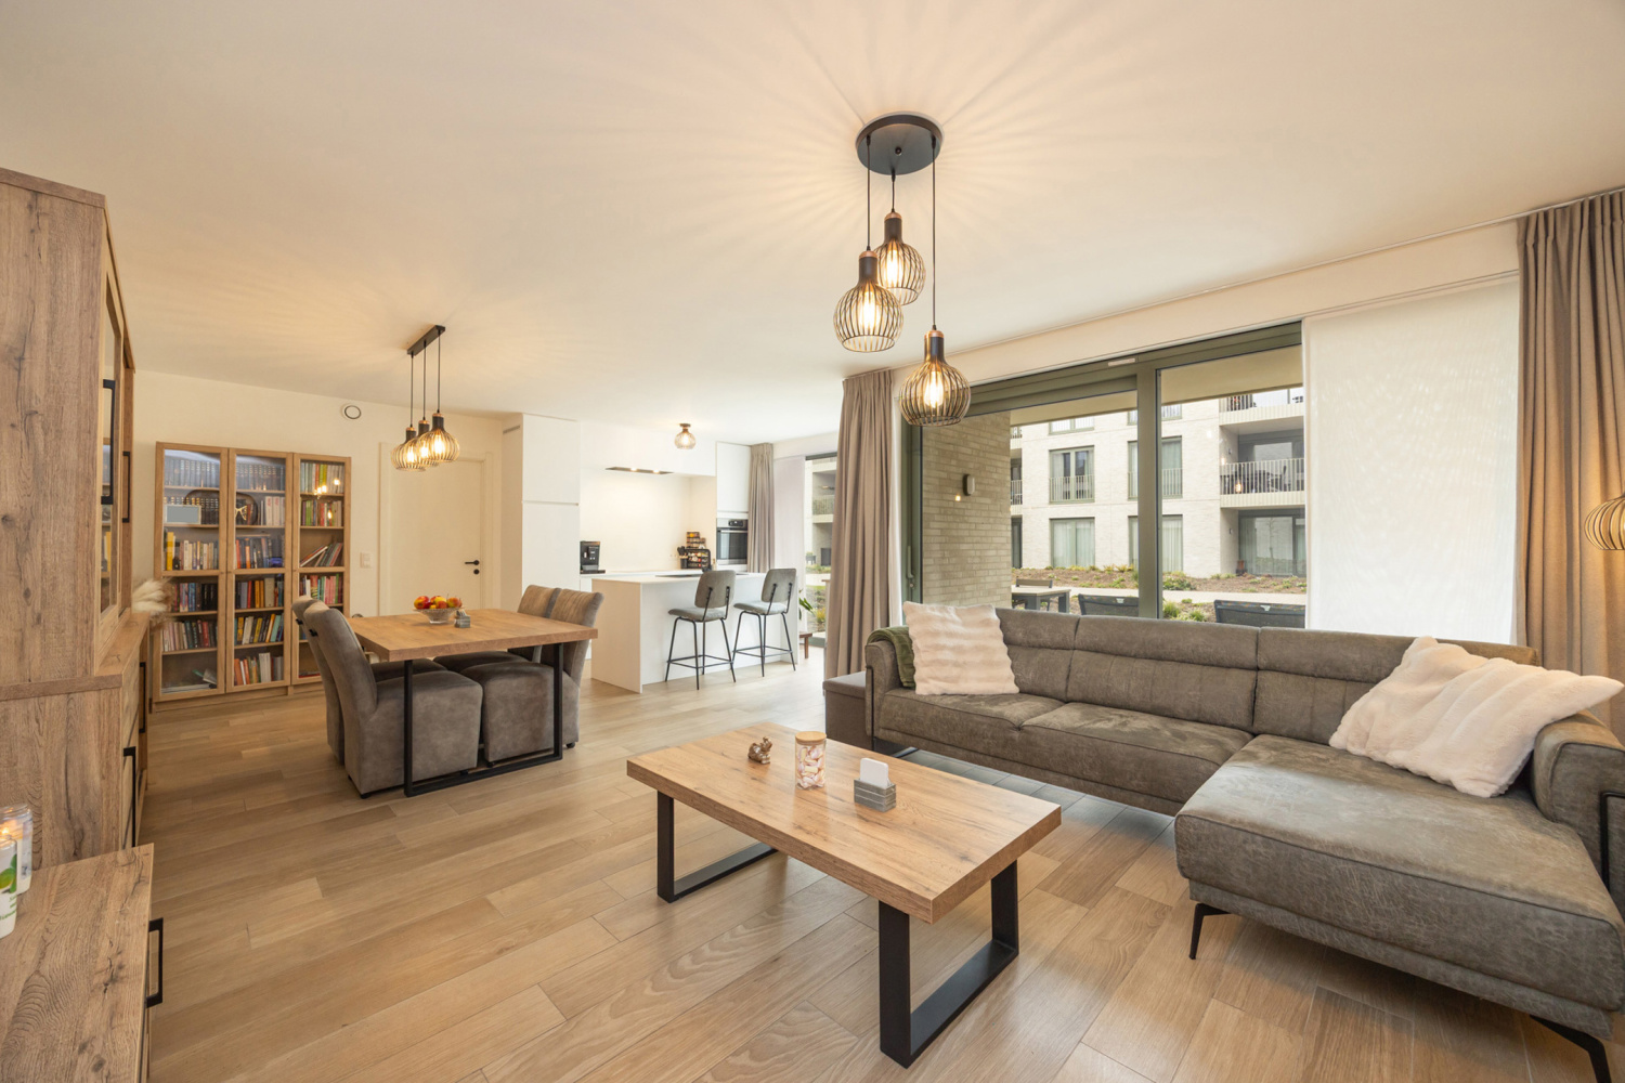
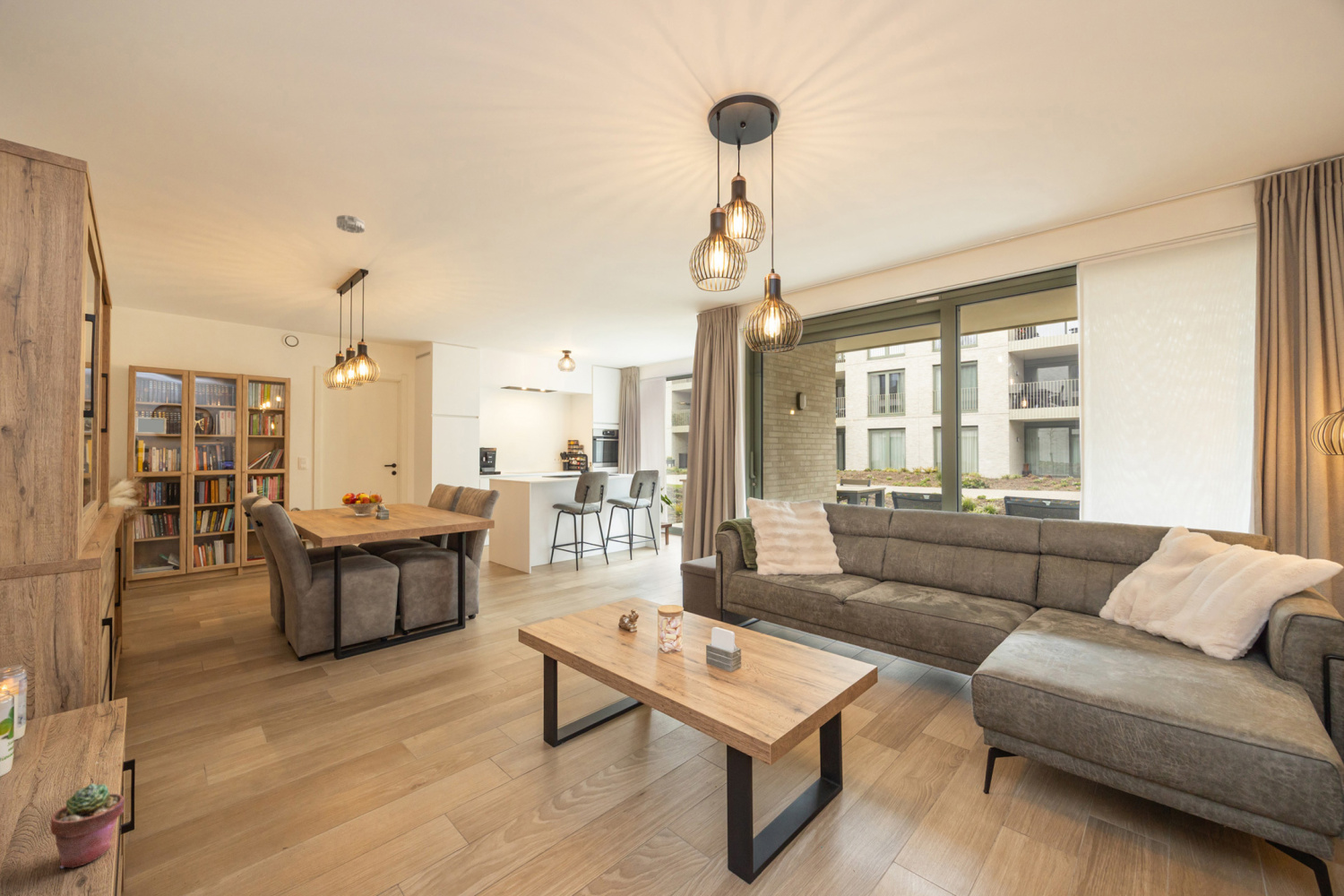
+ smoke detector [336,214,366,234]
+ potted succulent [49,783,125,869]
